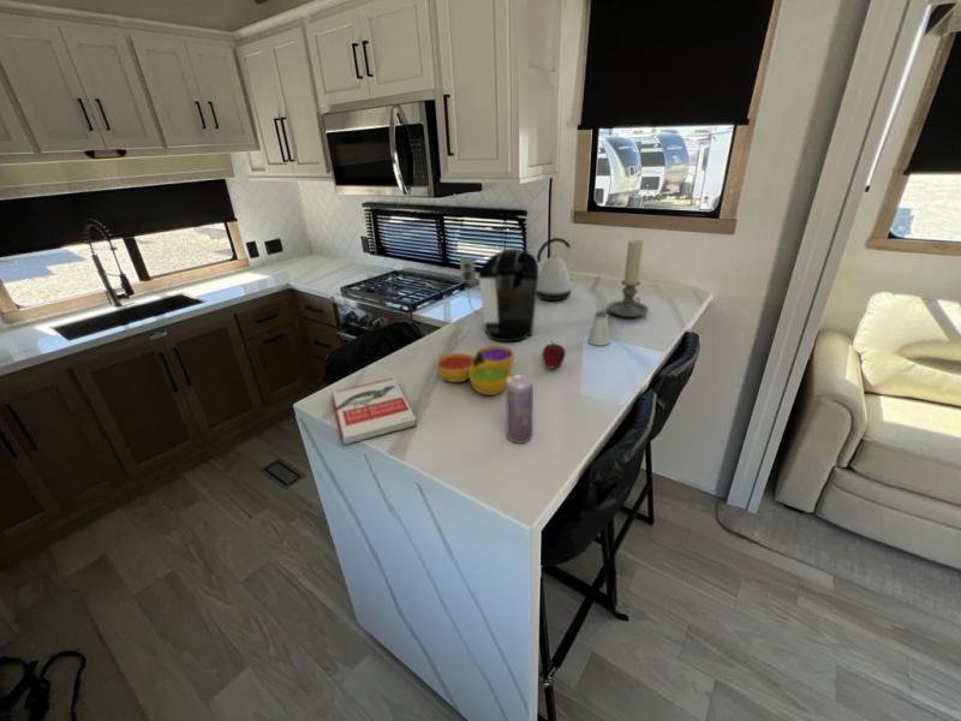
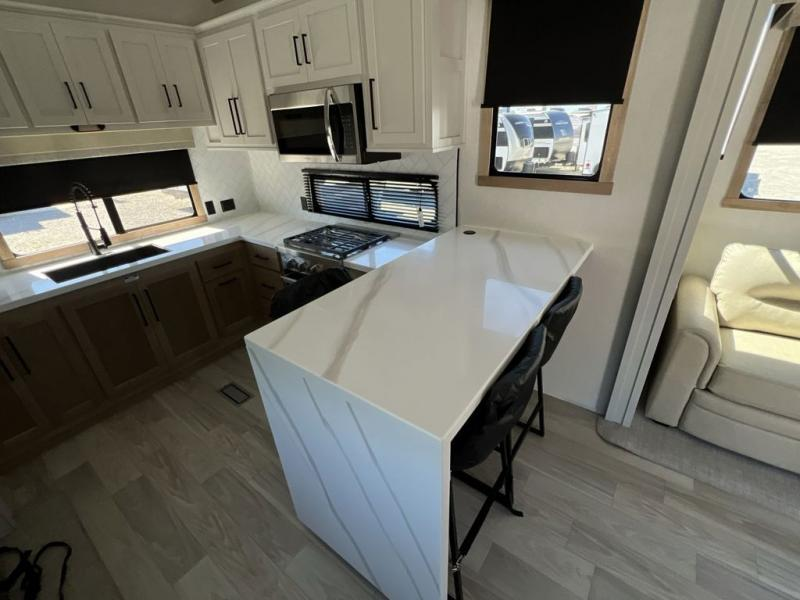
- kettle [536,237,577,302]
- coffee maker [459,248,539,344]
- decorative bowl [436,345,515,397]
- beverage can [505,374,535,445]
- apple [541,339,567,370]
- book [330,376,418,446]
- saltshaker [586,310,611,347]
- candle holder [607,238,650,318]
